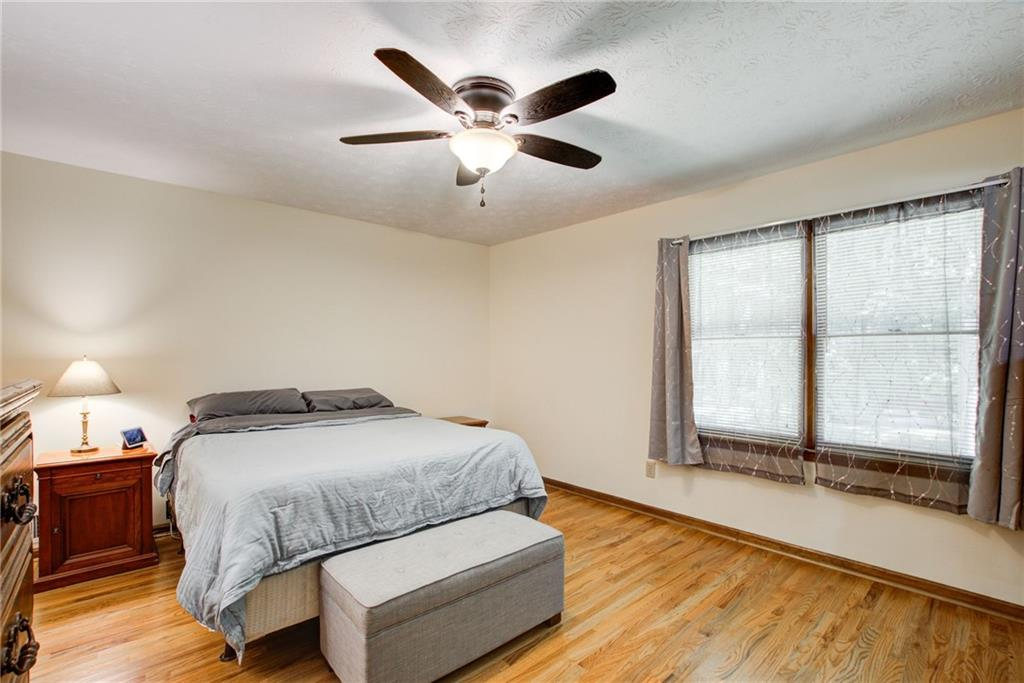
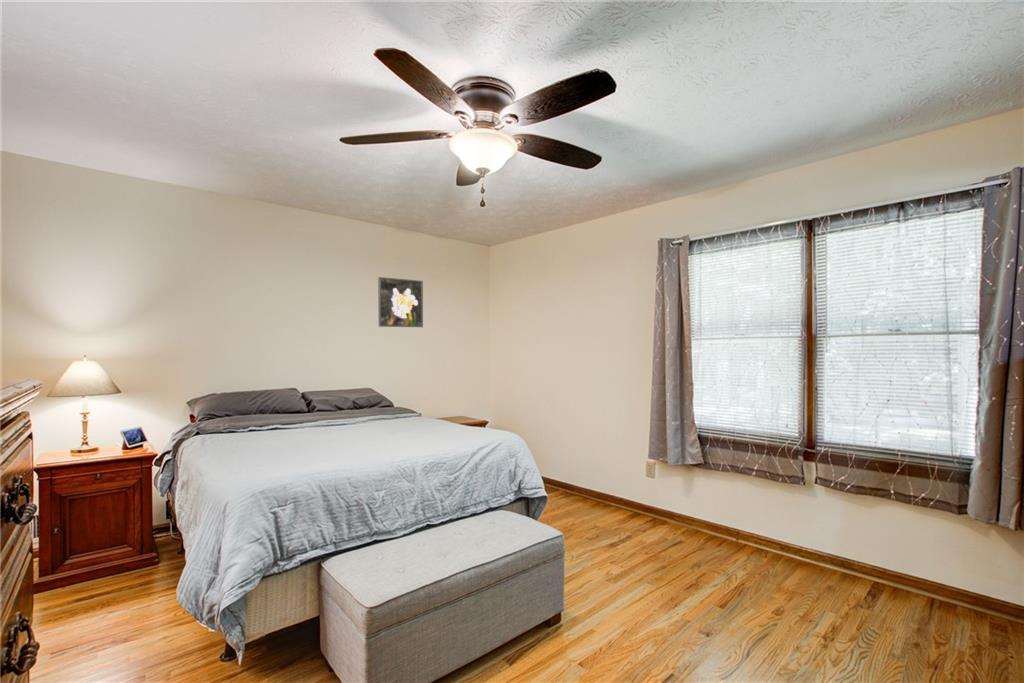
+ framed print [377,276,424,328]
